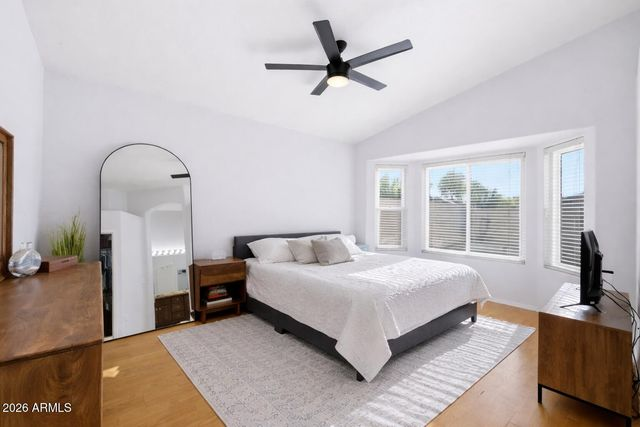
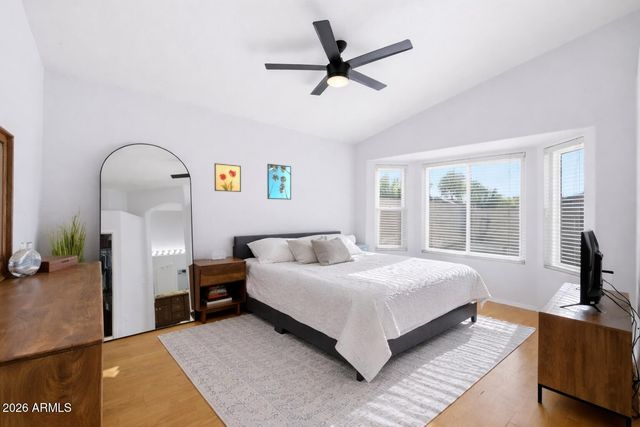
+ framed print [266,163,292,201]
+ wall art [213,162,242,193]
